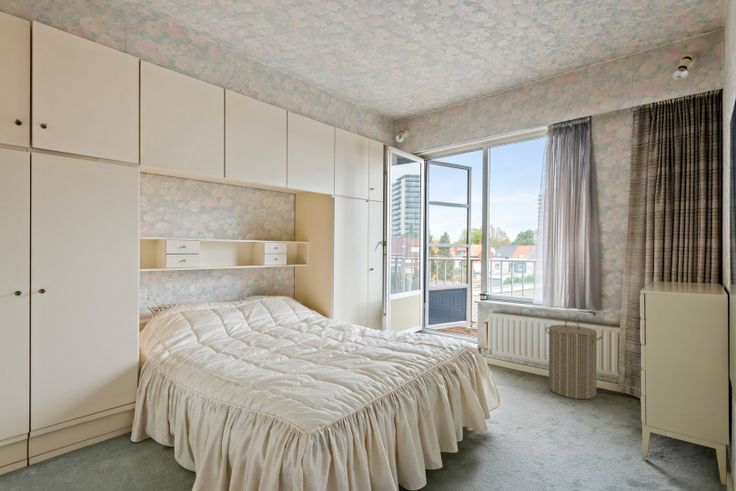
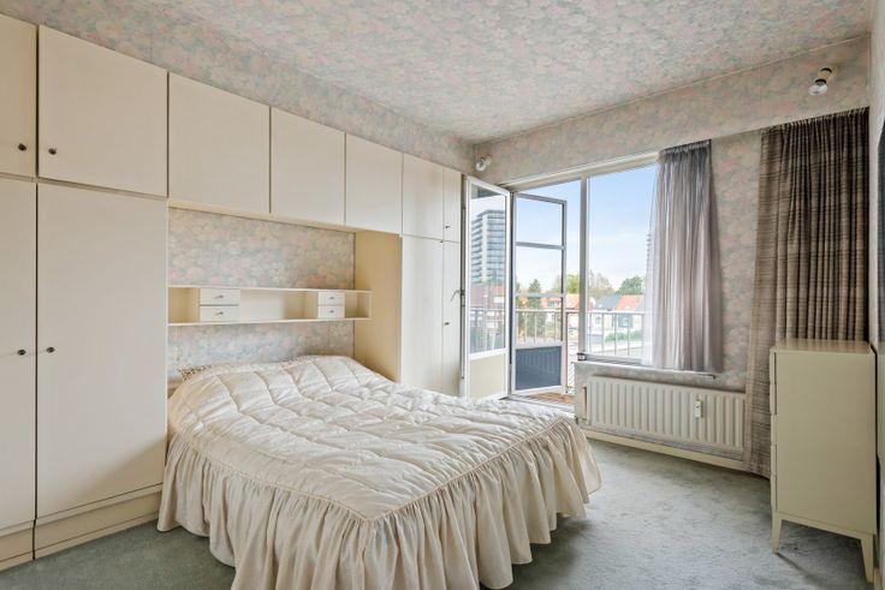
- laundry hamper [544,318,604,400]
